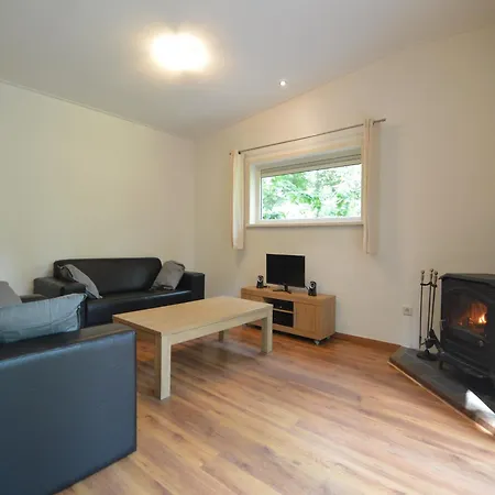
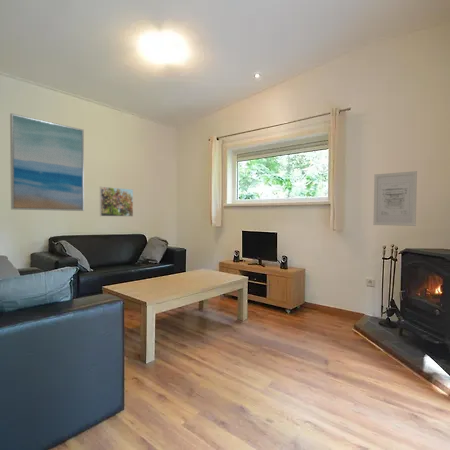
+ wall art [9,112,85,212]
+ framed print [99,186,134,218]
+ wall art [373,170,418,227]
